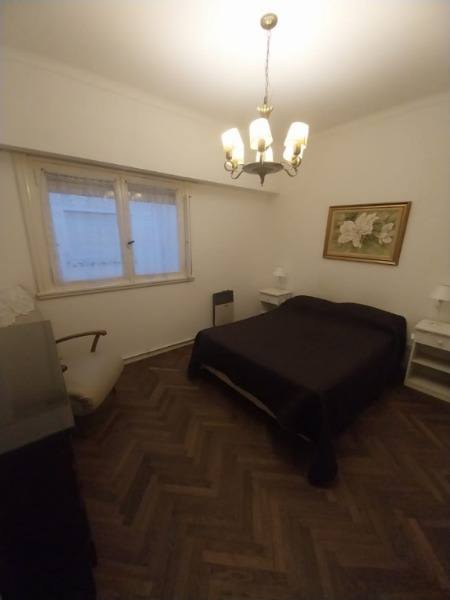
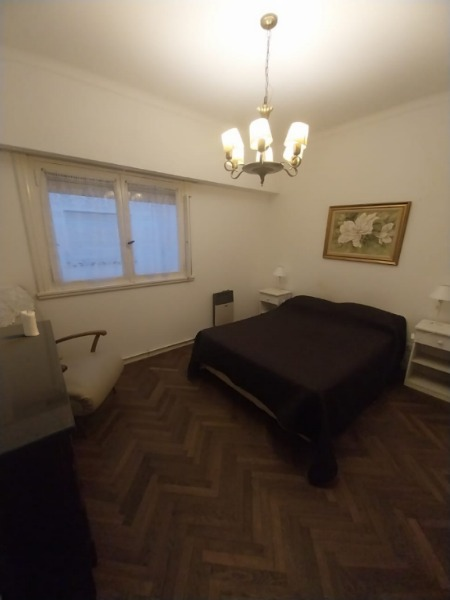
+ candle [19,309,40,337]
